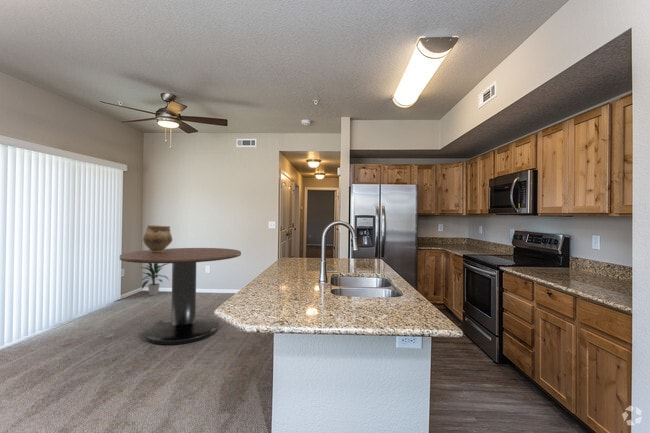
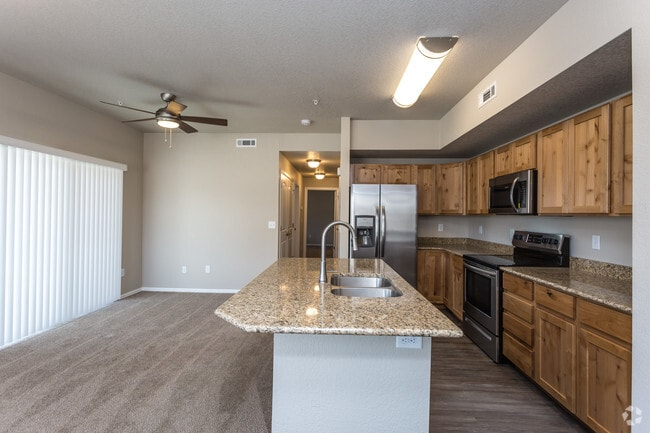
- indoor plant [141,263,170,296]
- ceramic pot [142,224,173,252]
- dining table [119,247,242,346]
